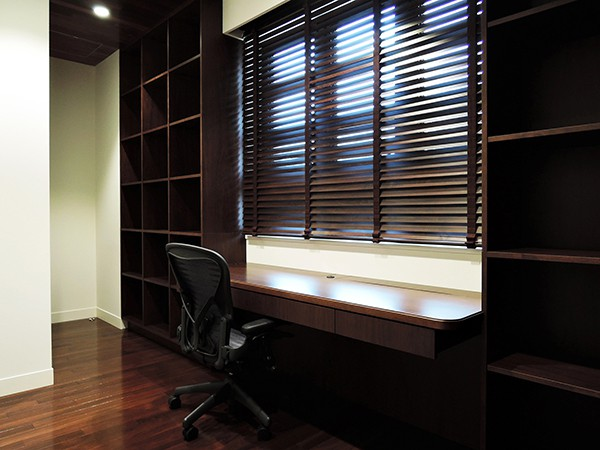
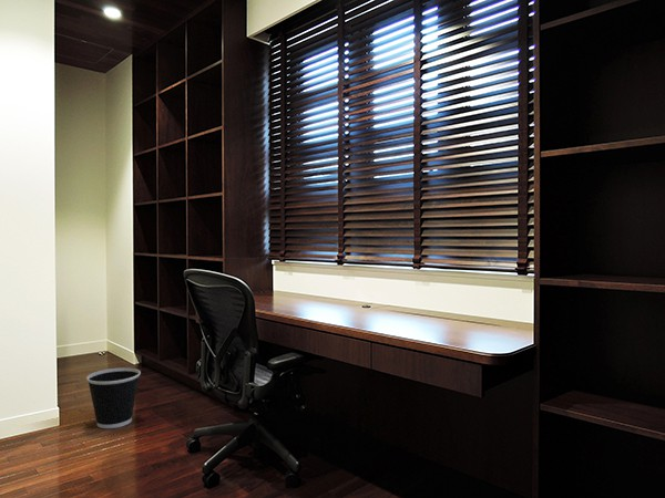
+ wastebasket [85,366,142,429]
